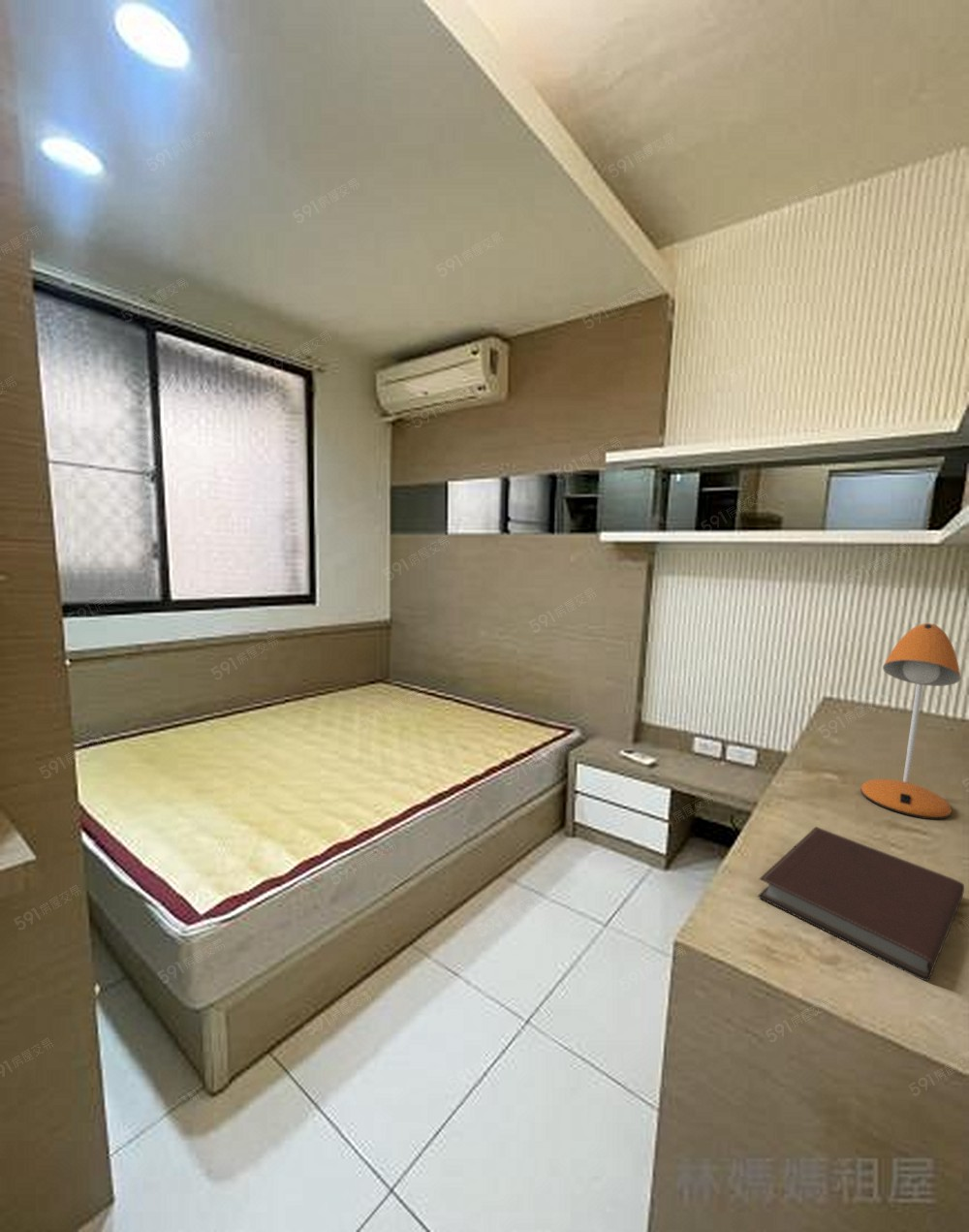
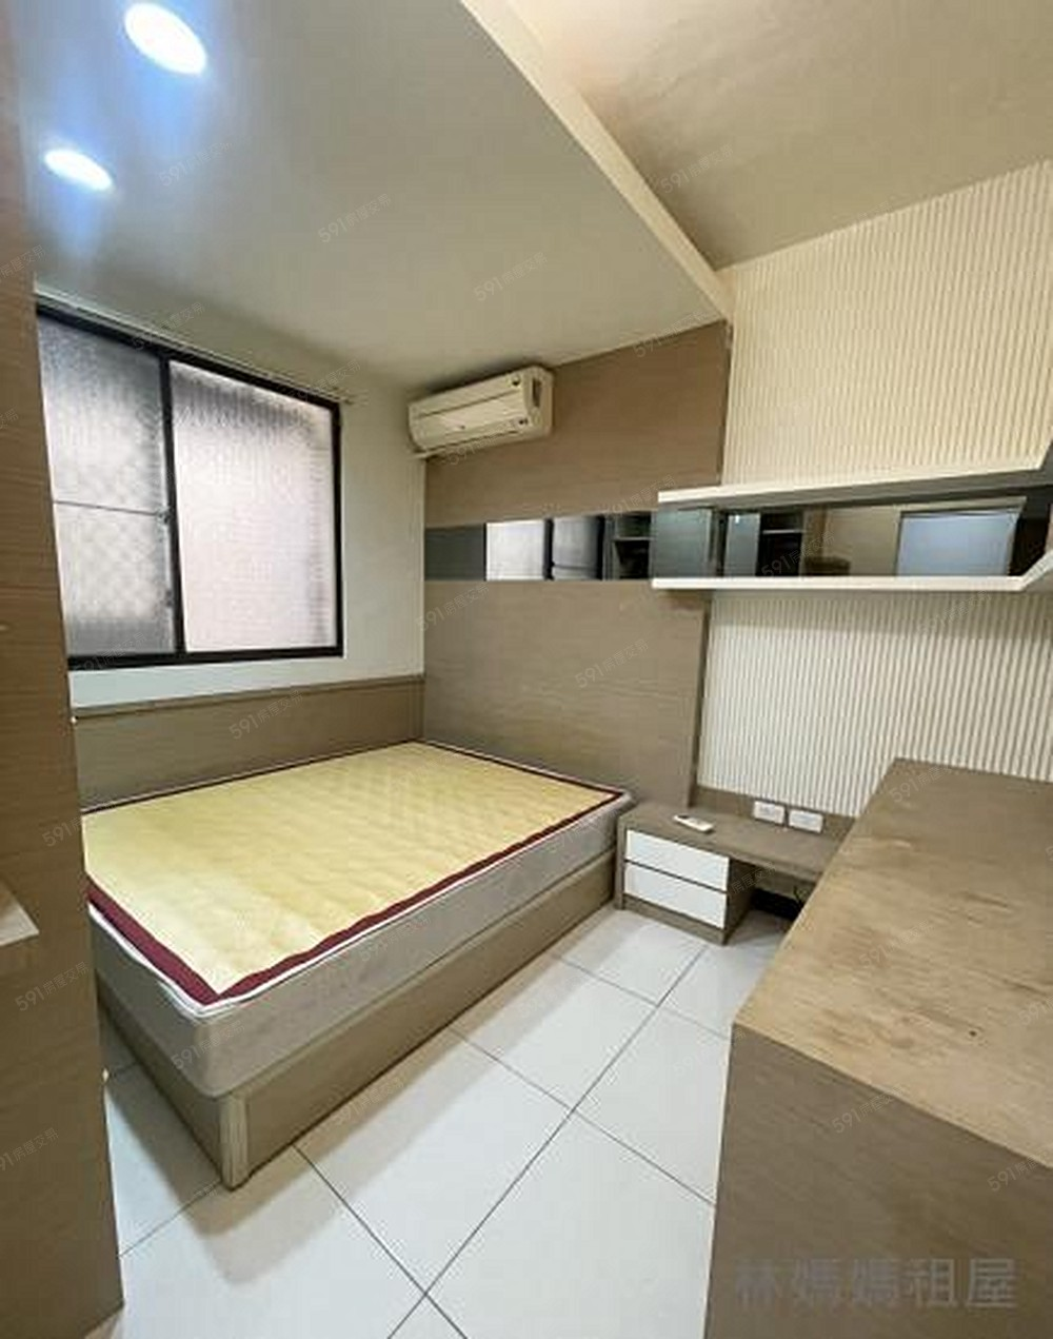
- notebook [757,826,965,982]
- desk lamp [860,622,962,820]
